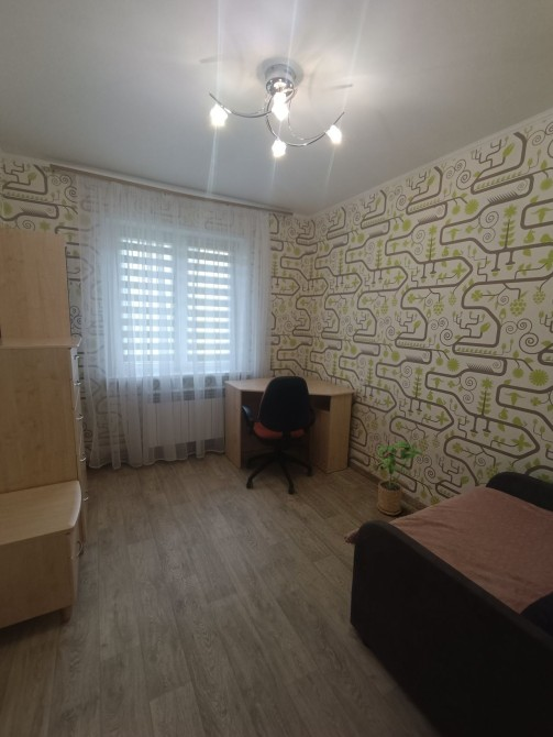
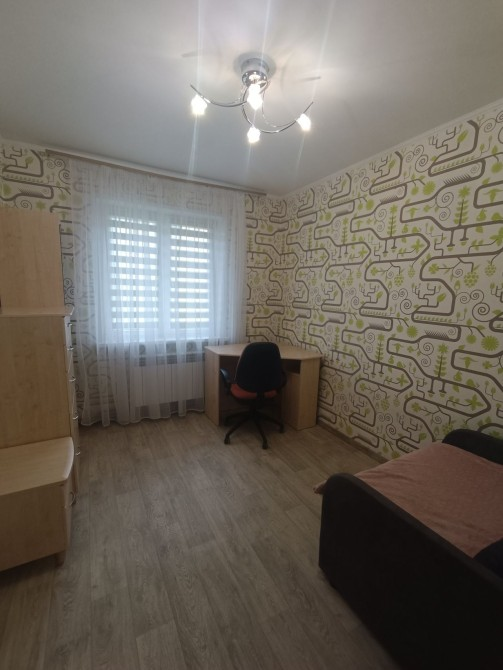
- house plant [375,440,425,516]
